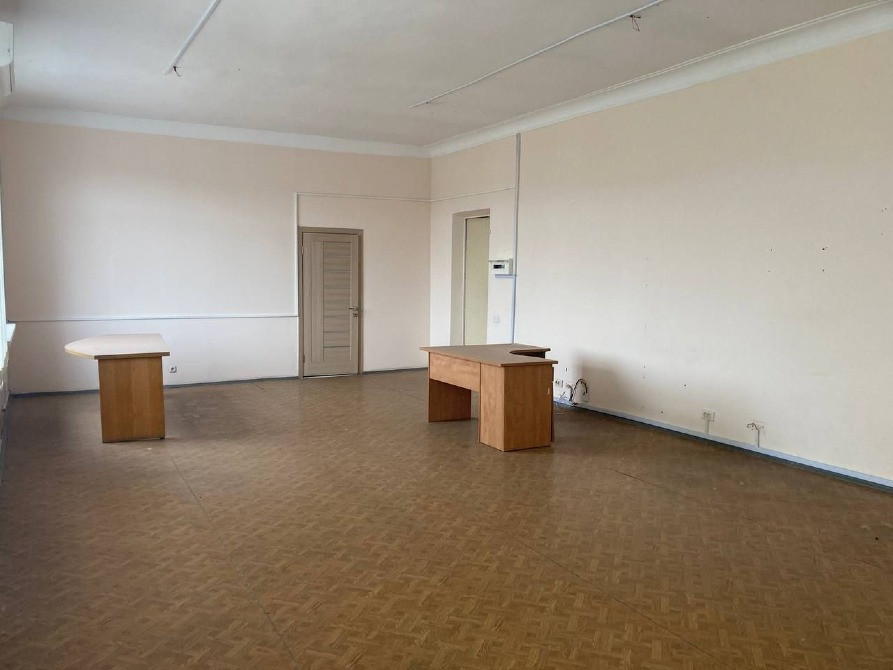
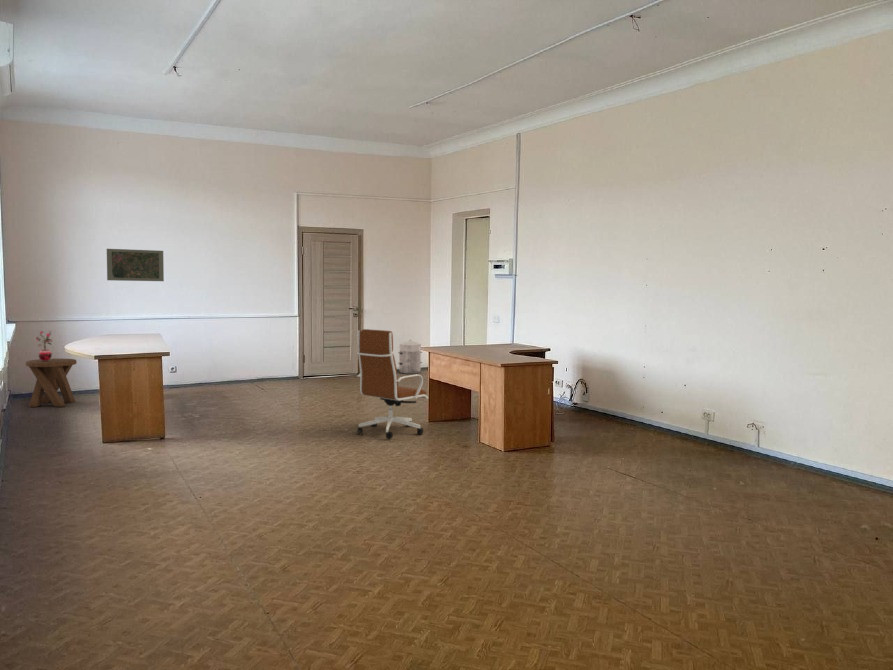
+ music stool [25,358,78,408]
+ potted plant [35,330,53,361]
+ waste bin [397,339,423,375]
+ office chair [356,328,429,440]
+ road map [106,248,165,282]
